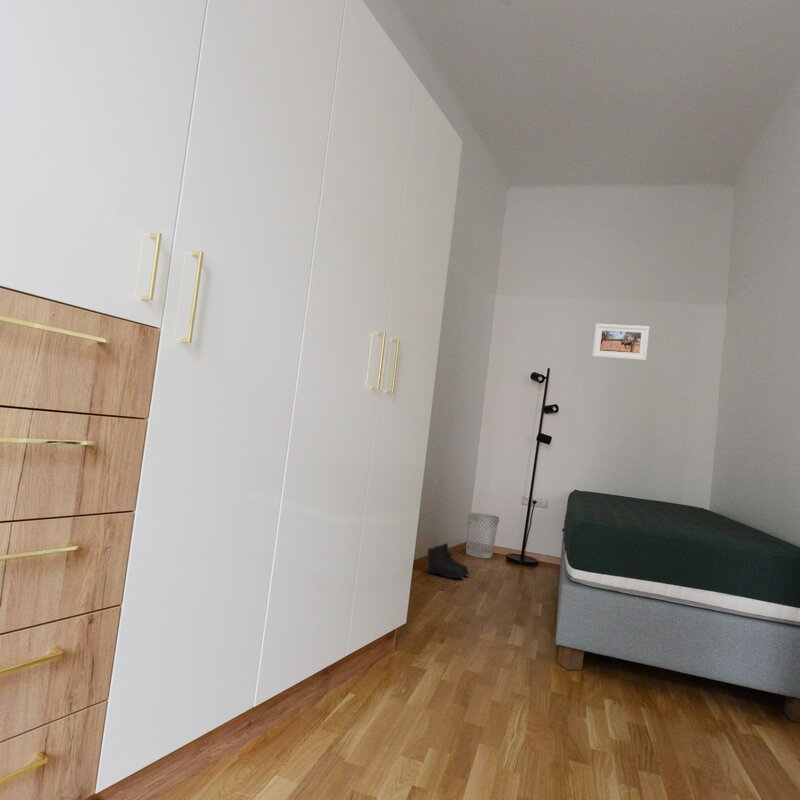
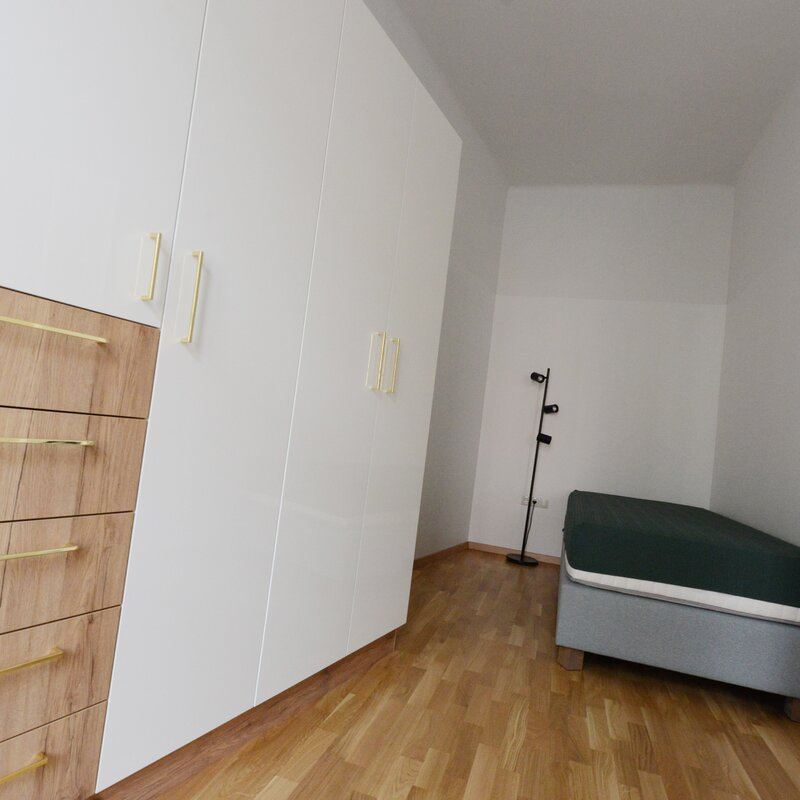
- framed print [592,323,650,361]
- boots [425,542,470,580]
- wastebasket [465,512,500,559]
